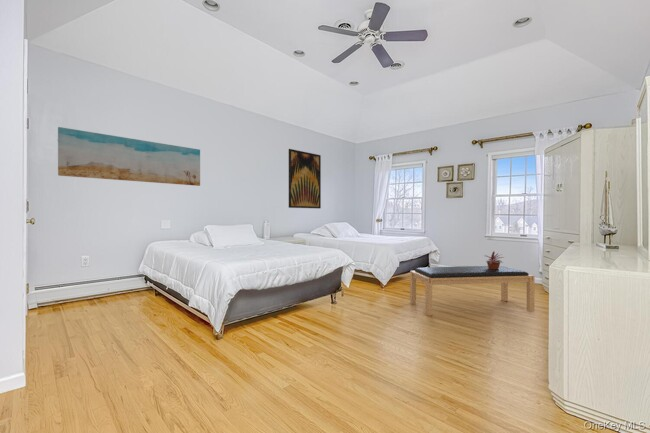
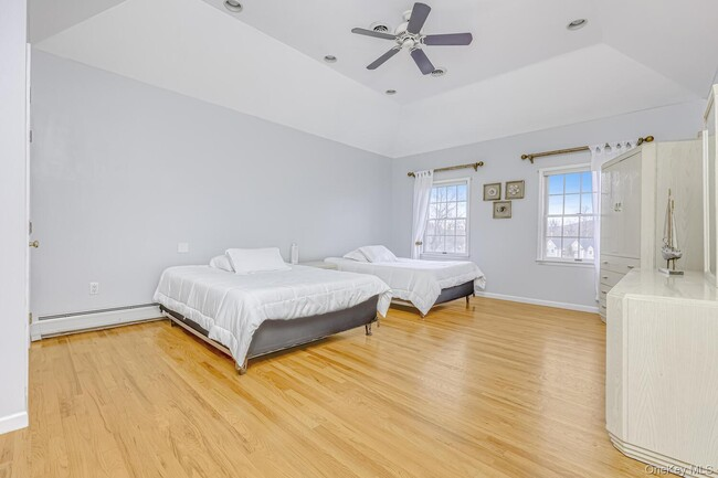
- bench [409,265,535,317]
- wall art [57,126,201,187]
- potted plant [484,251,505,269]
- wall art [288,148,322,209]
